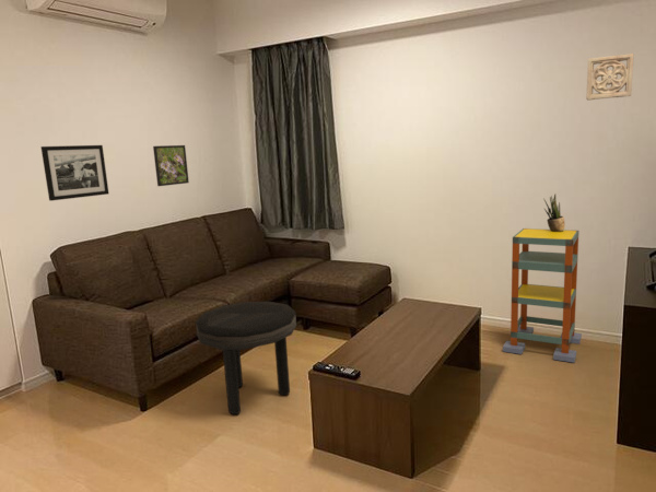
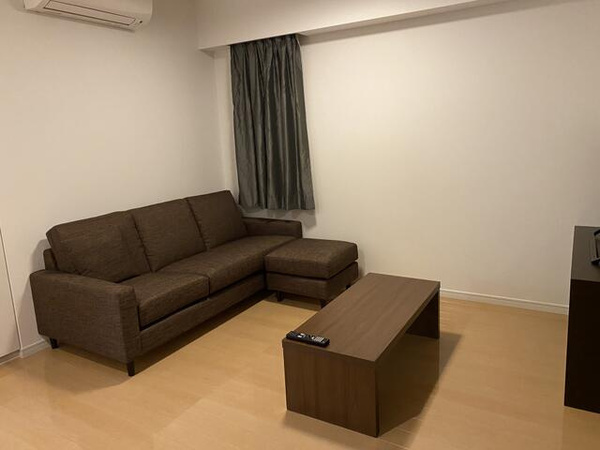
- side table [195,301,297,415]
- shelving unit [502,227,583,364]
- potted plant [542,194,566,232]
- picture frame [40,144,109,202]
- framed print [152,144,190,187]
- wall ornament [585,52,635,101]
